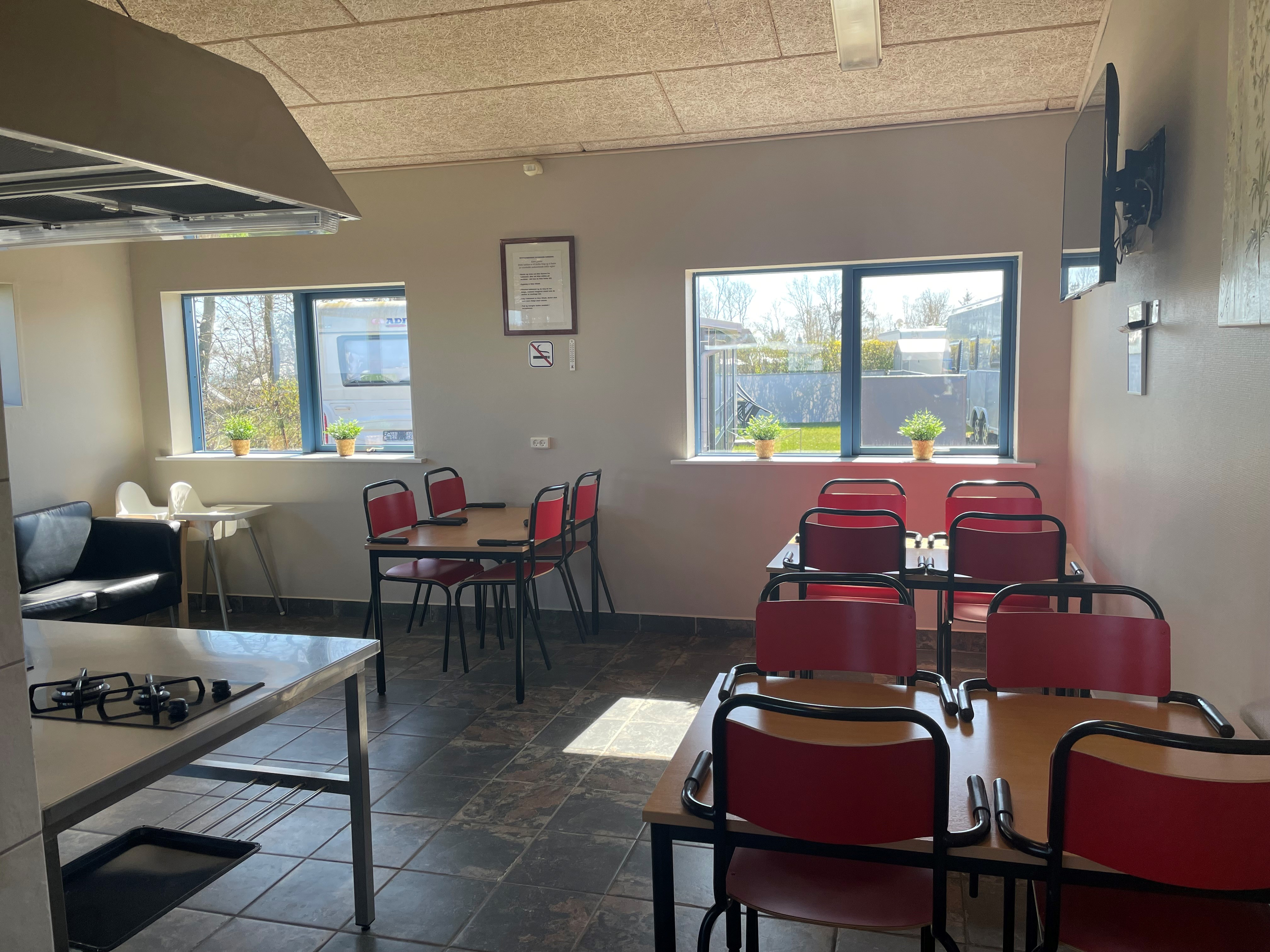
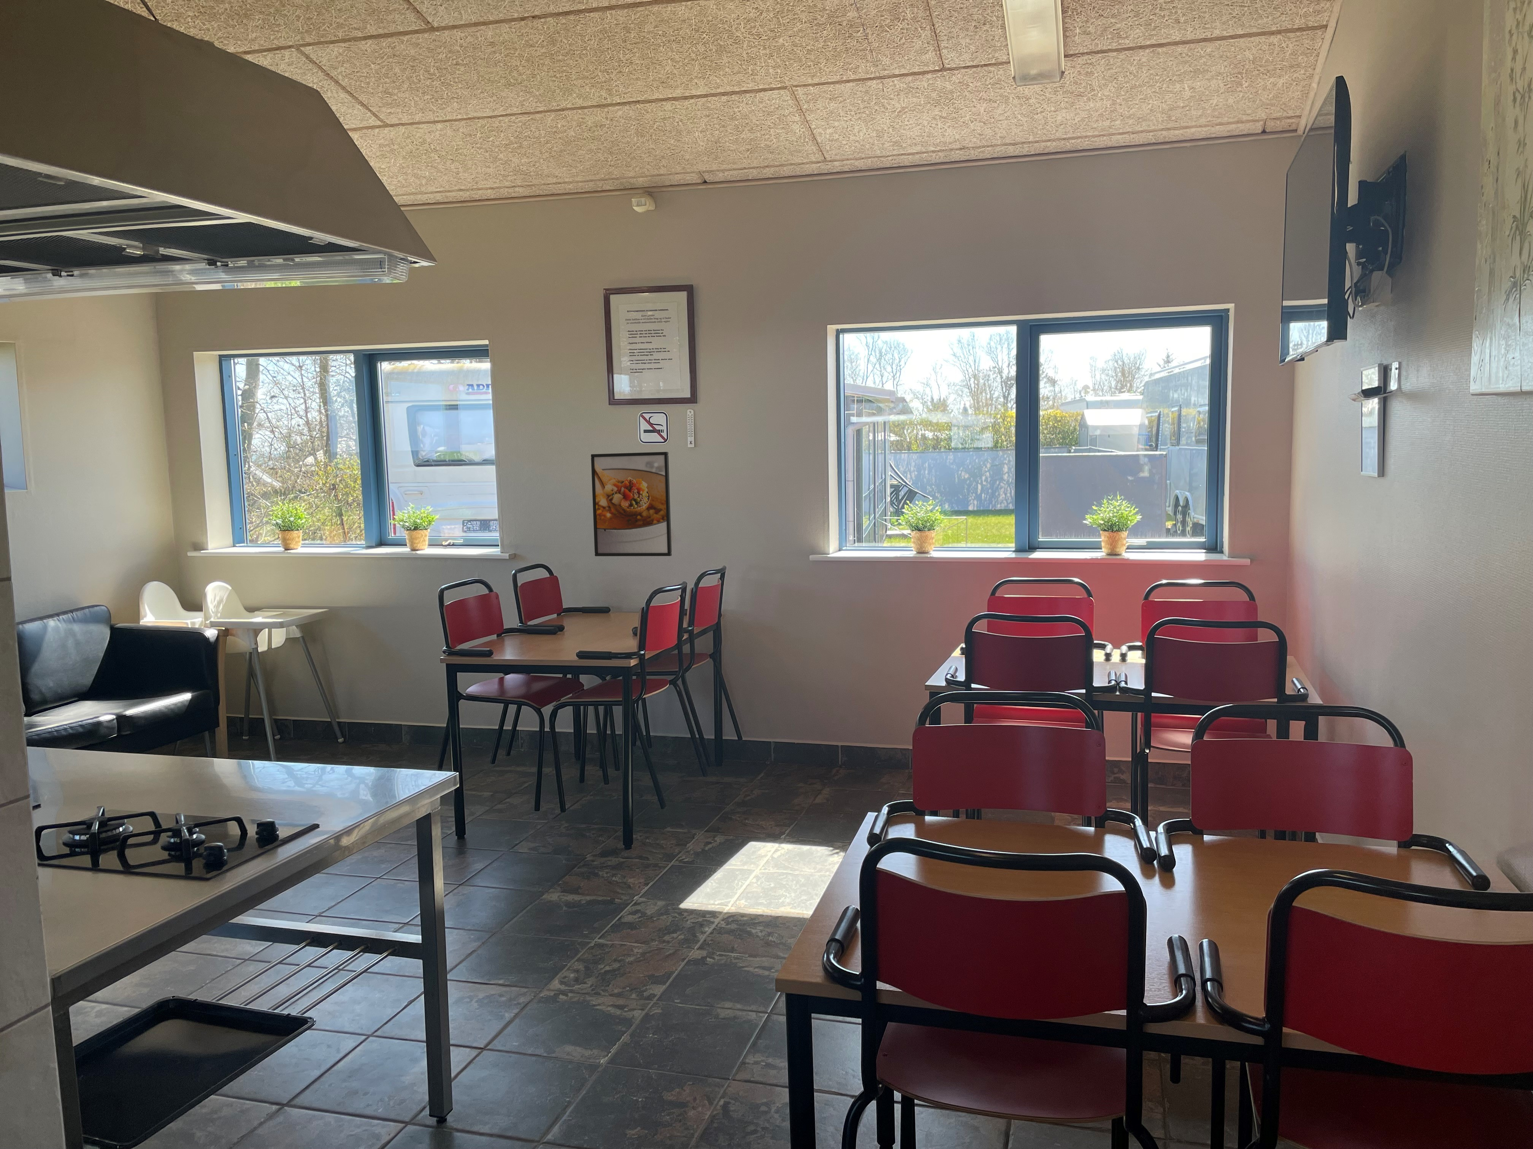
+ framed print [590,451,672,556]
